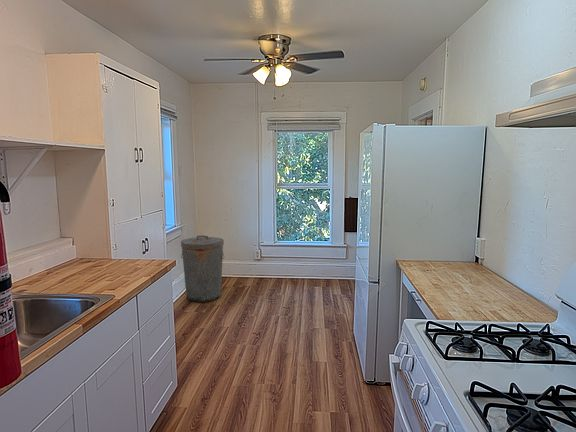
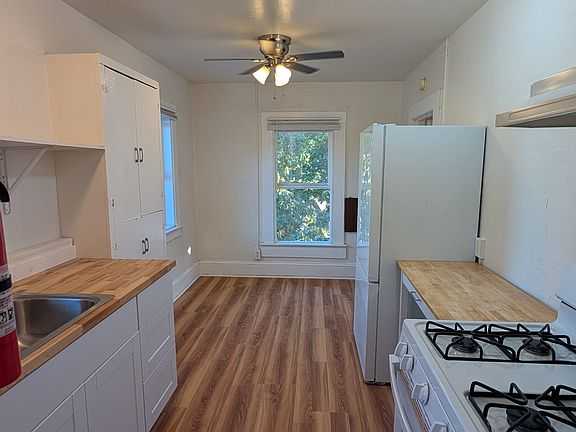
- trash can [180,234,225,303]
